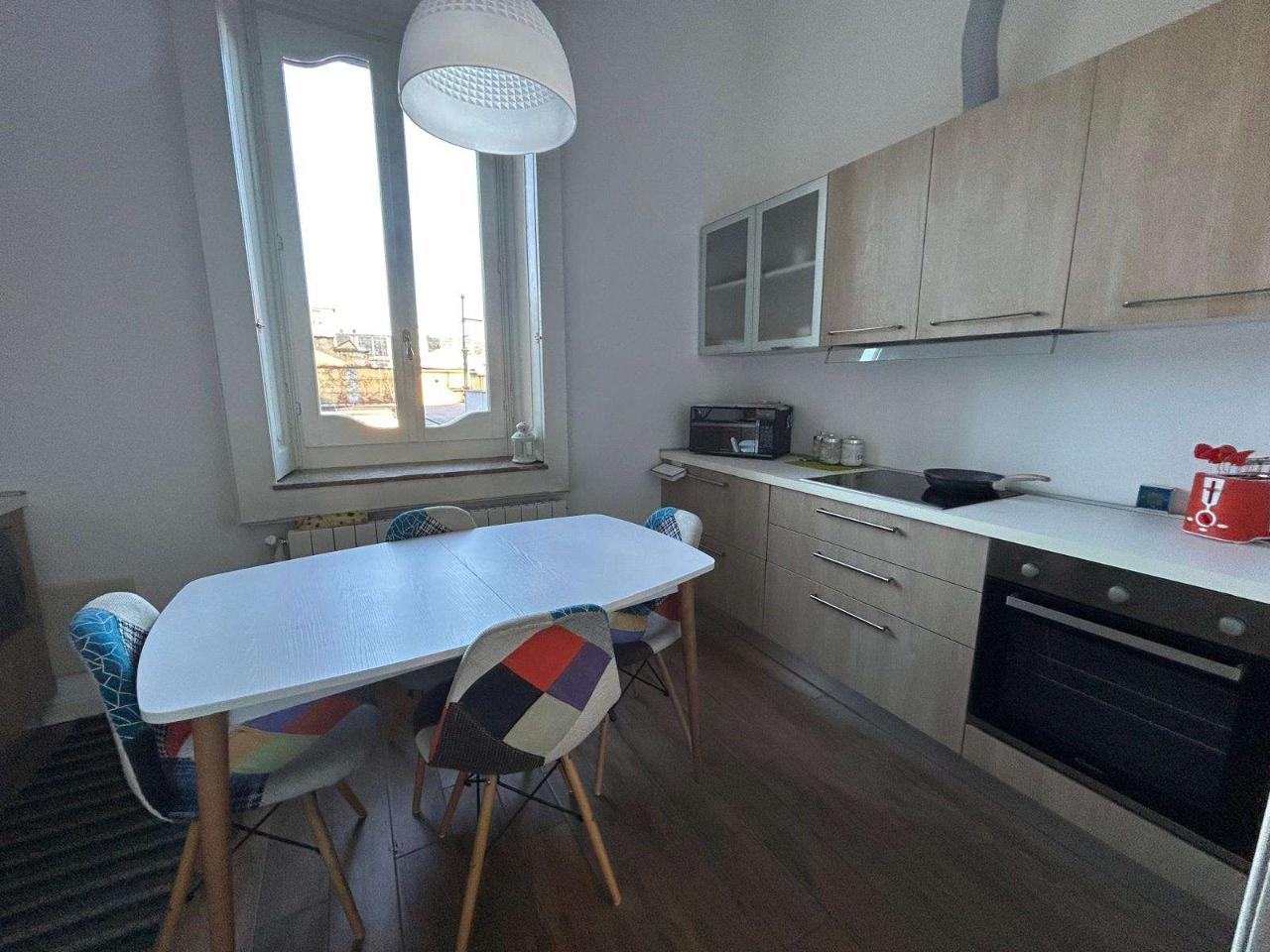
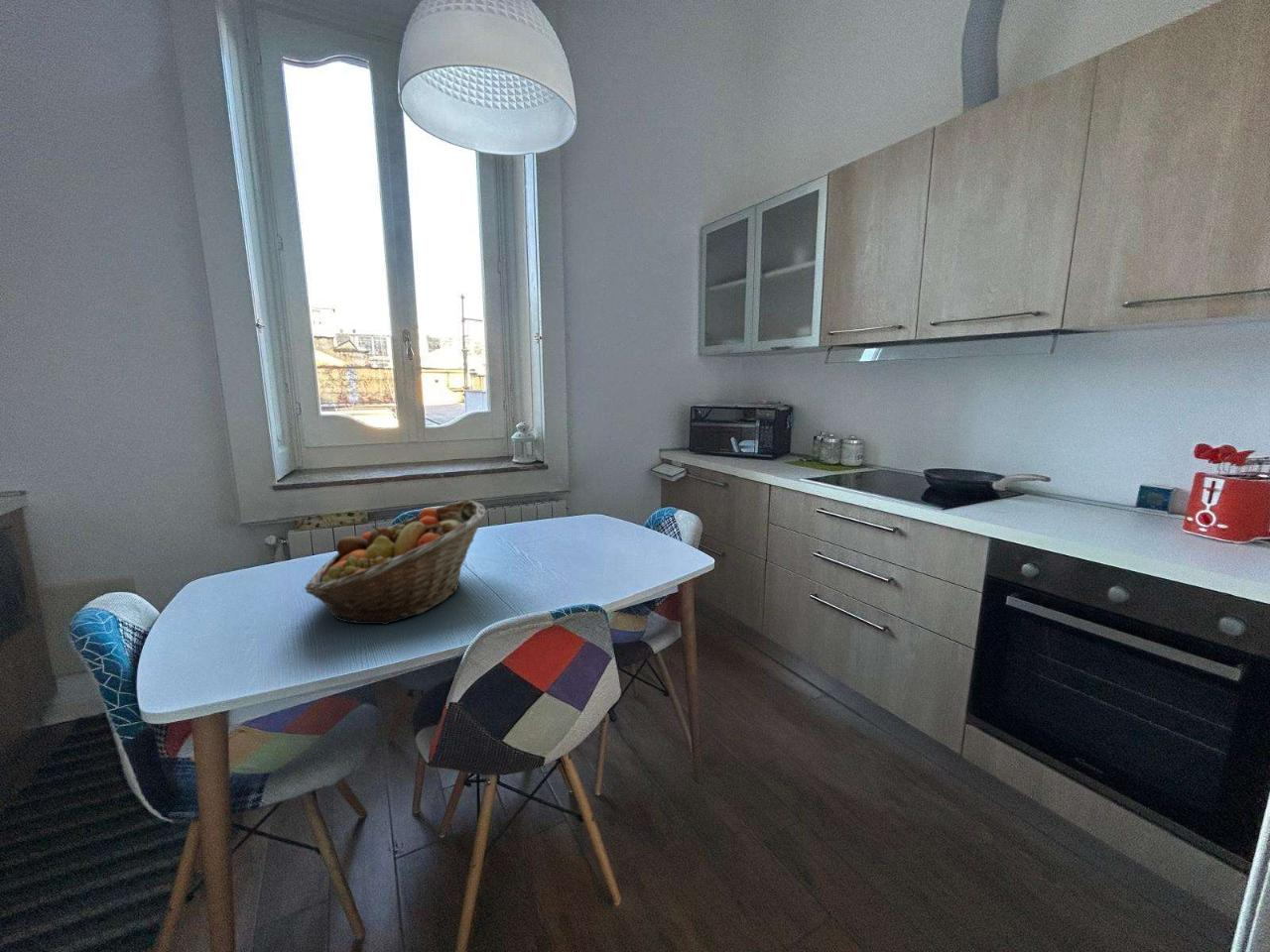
+ fruit basket [304,499,487,626]
